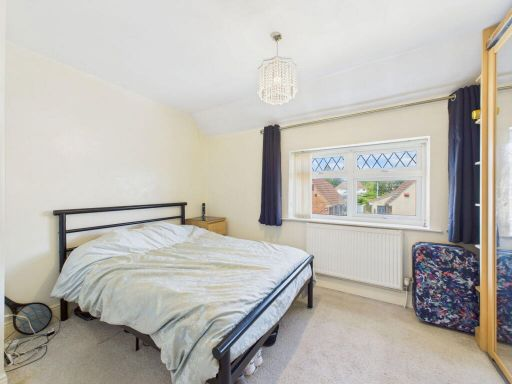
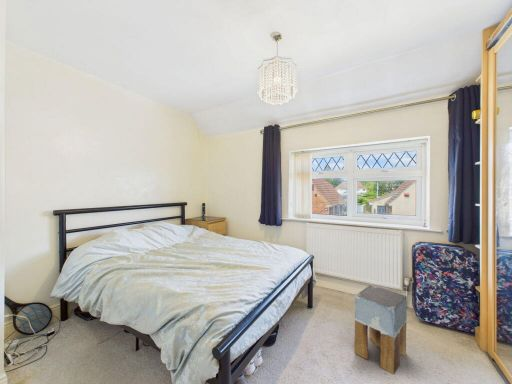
+ stool [354,284,408,375]
